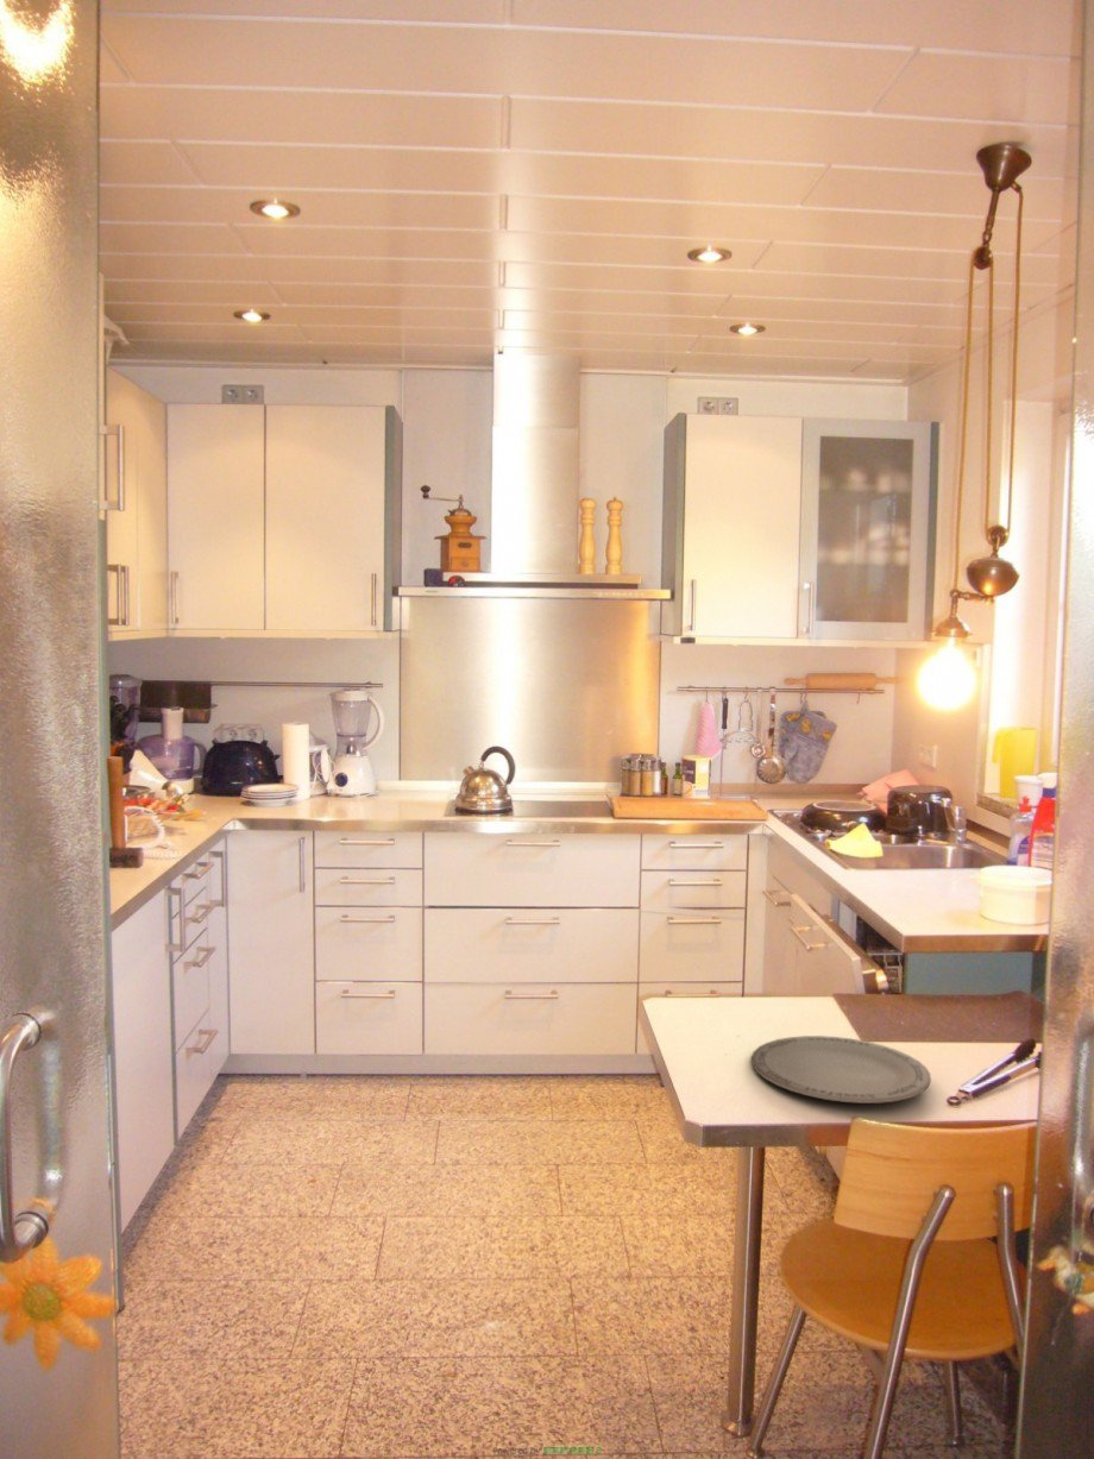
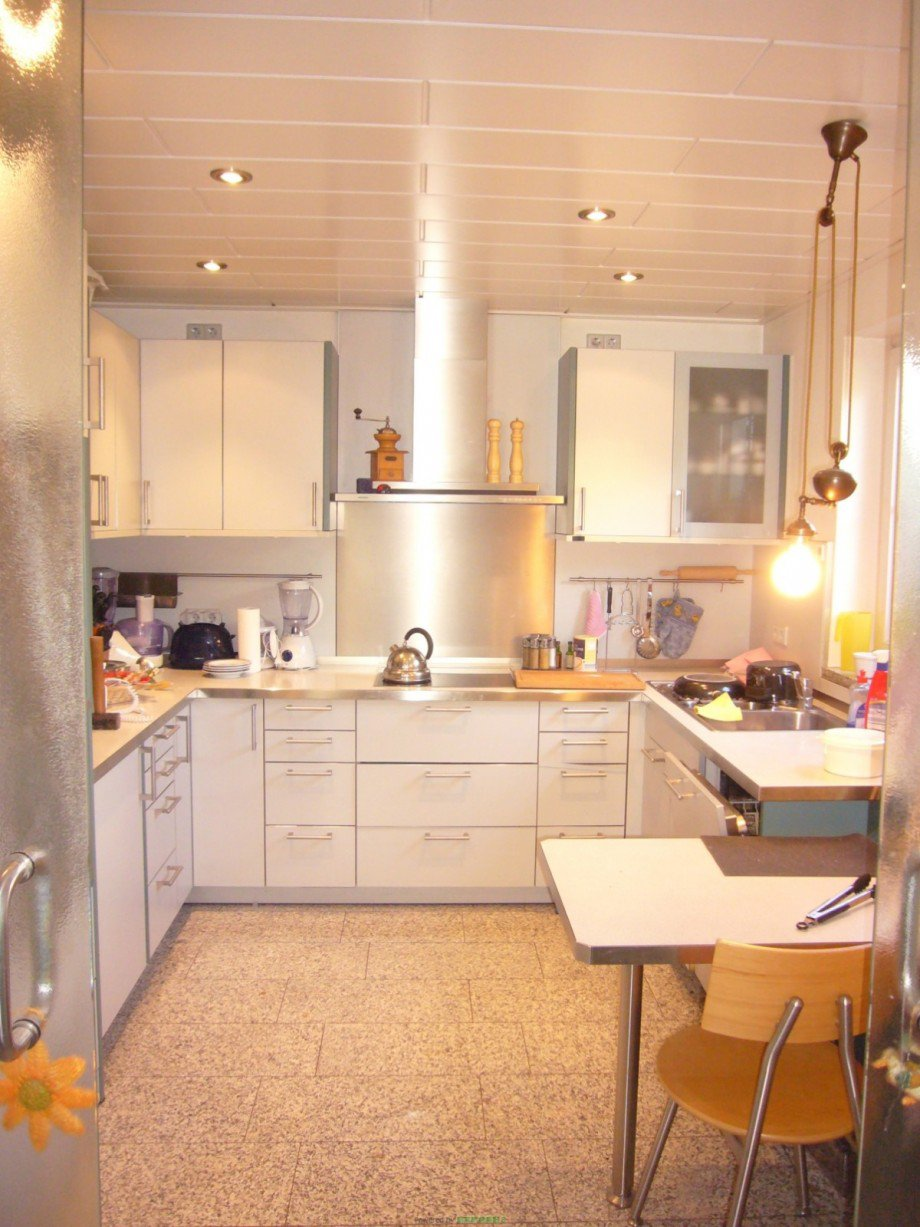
- plate [750,1034,932,1105]
